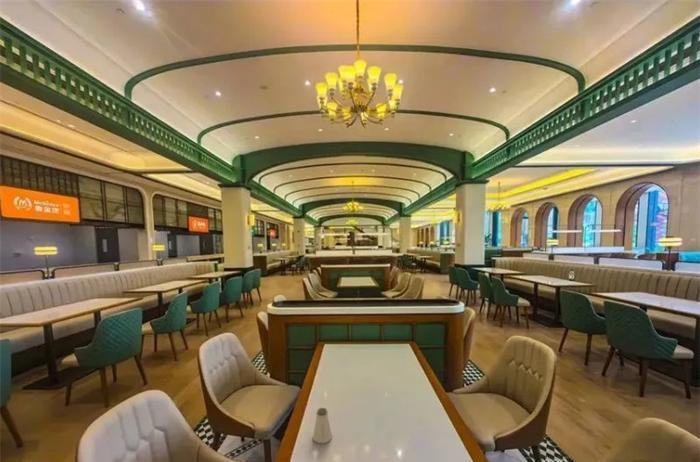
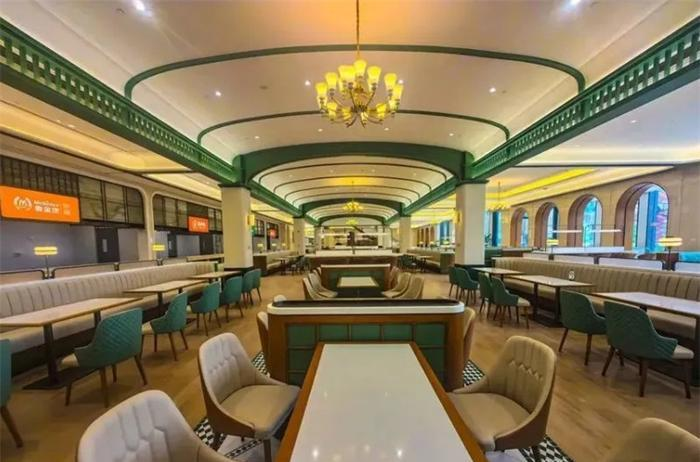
- saltshaker [312,407,333,445]
